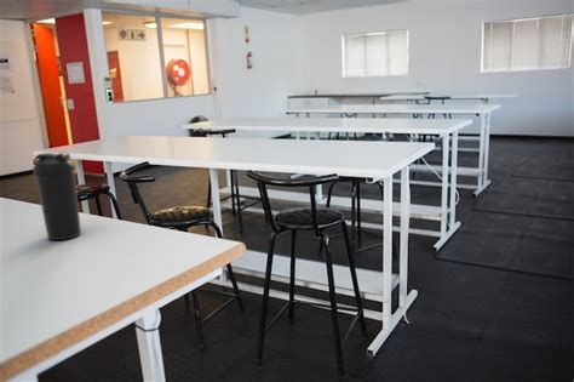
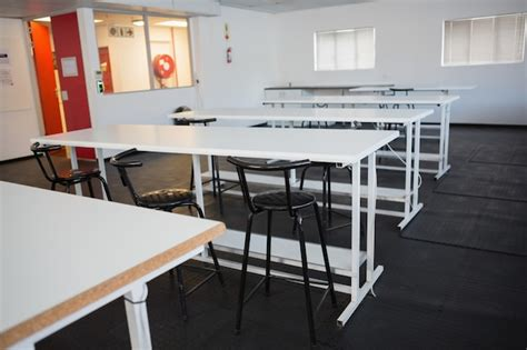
- water bottle [31,150,82,241]
